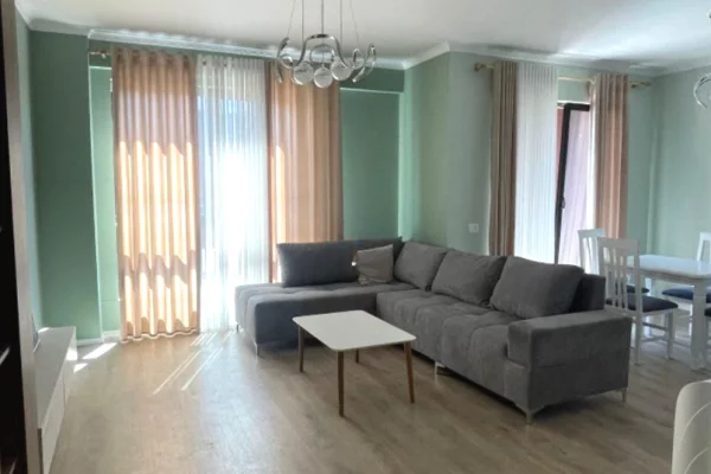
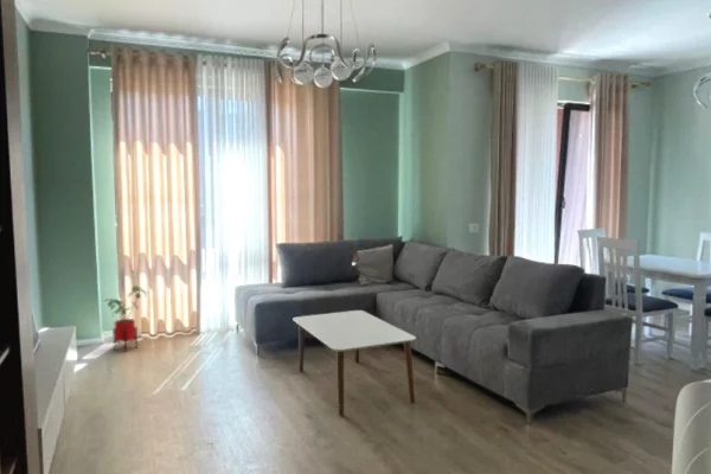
+ house plant [103,284,148,353]
